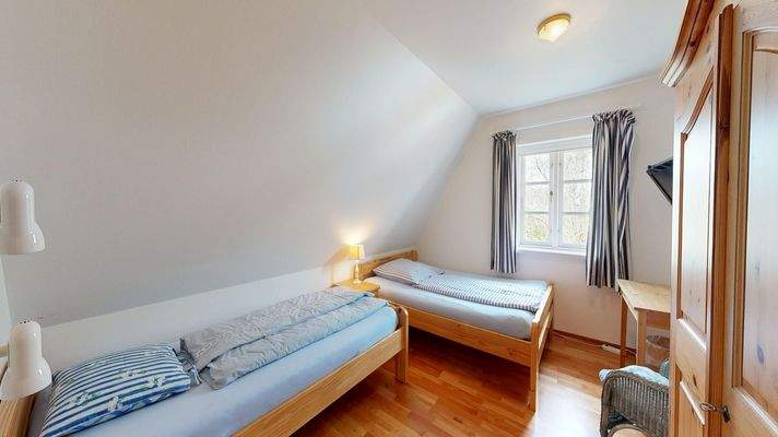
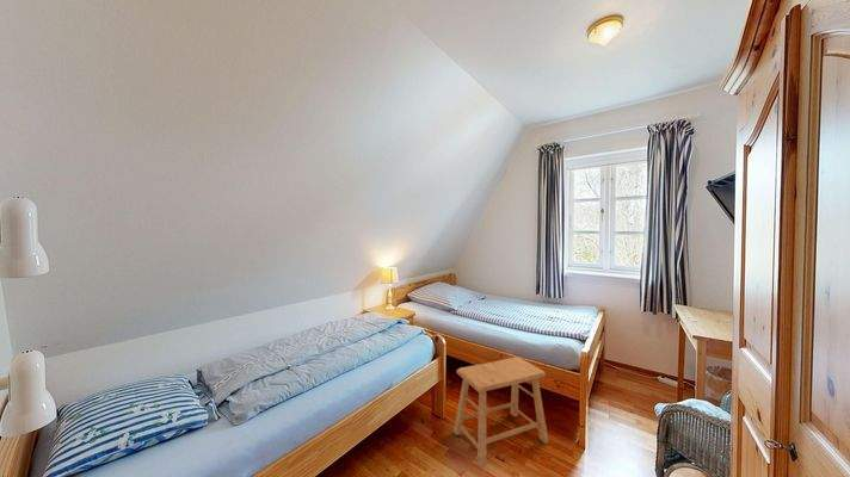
+ stool [452,357,550,469]
